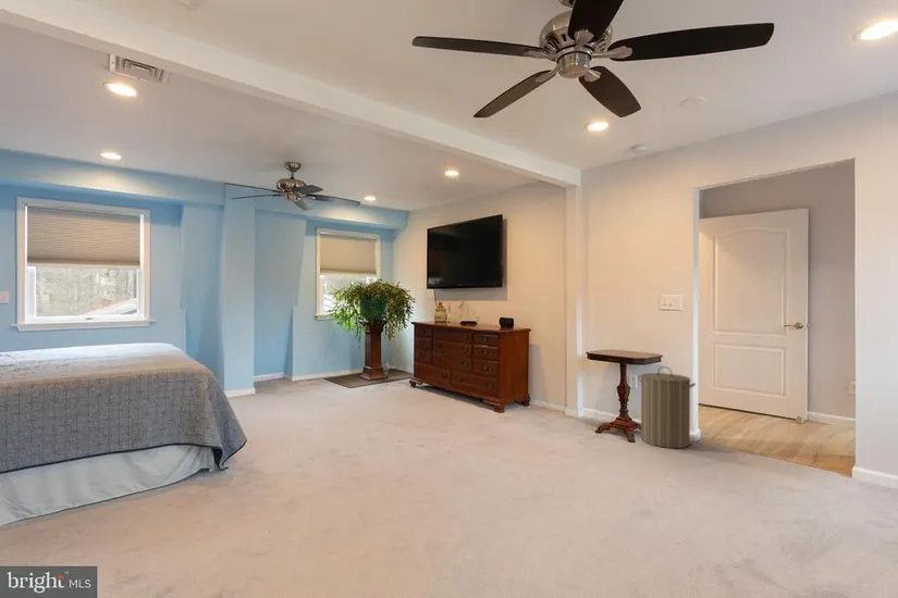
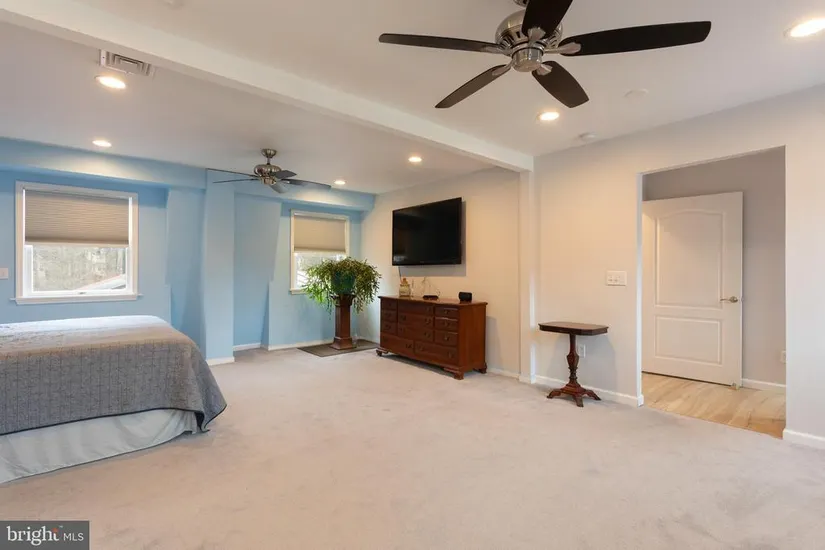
- laundry hamper [637,365,697,449]
